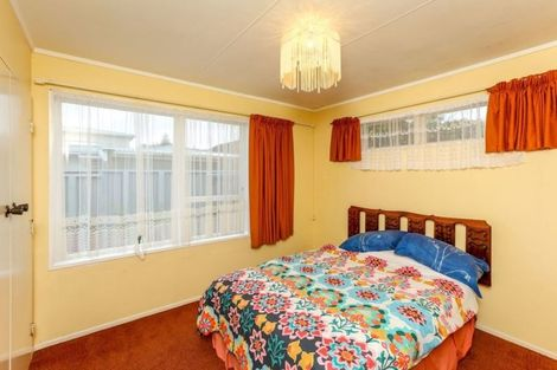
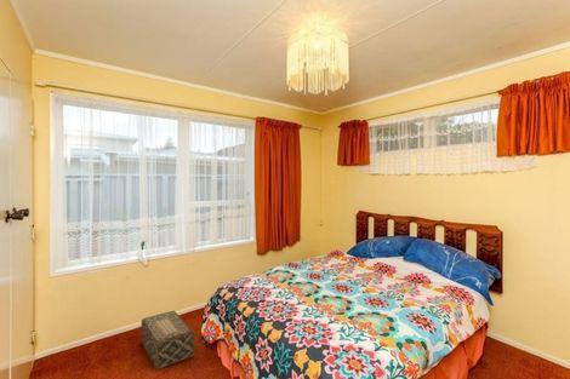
+ woven basket [141,310,195,371]
